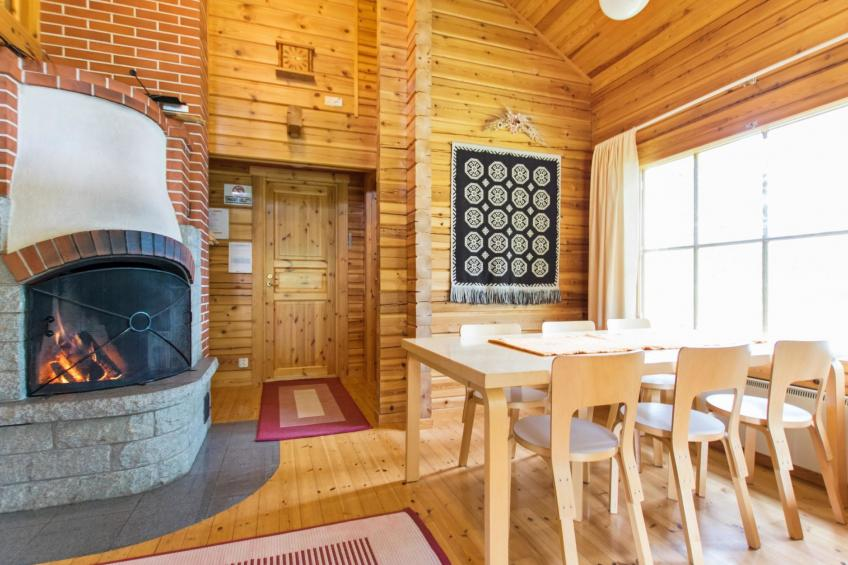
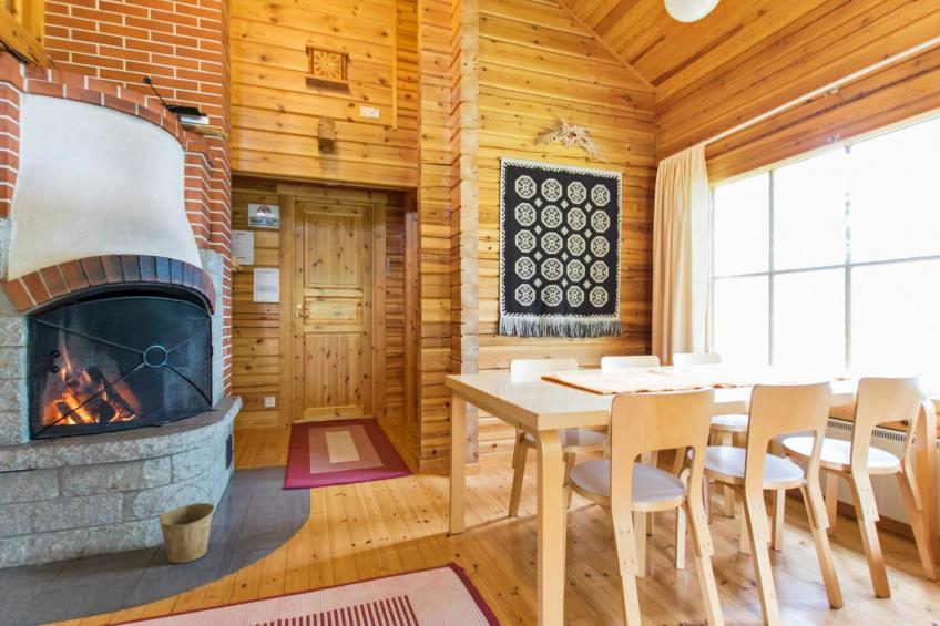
+ bucket [157,483,215,564]
